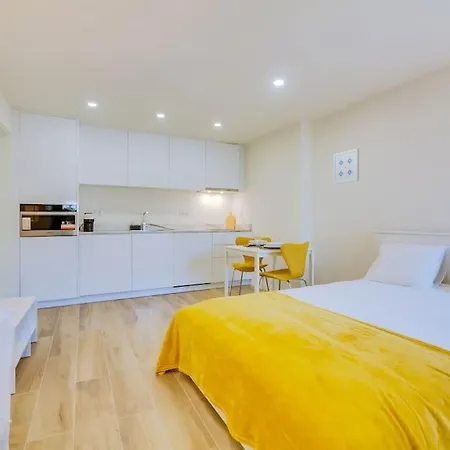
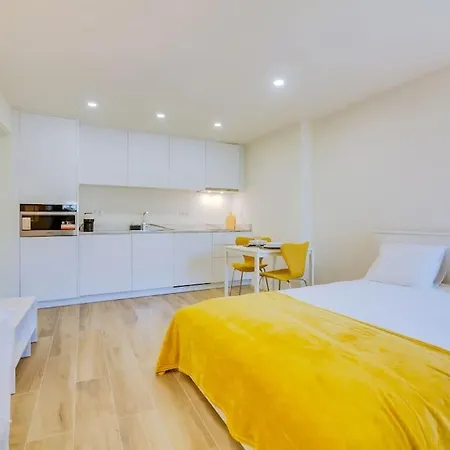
- wall art [332,148,360,185]
